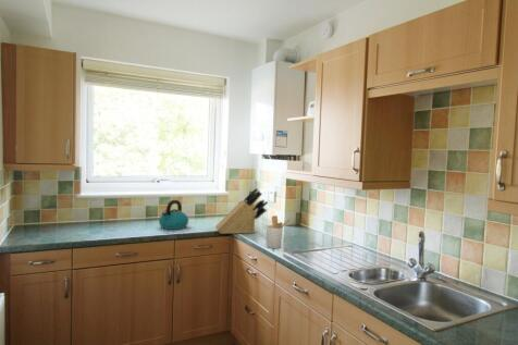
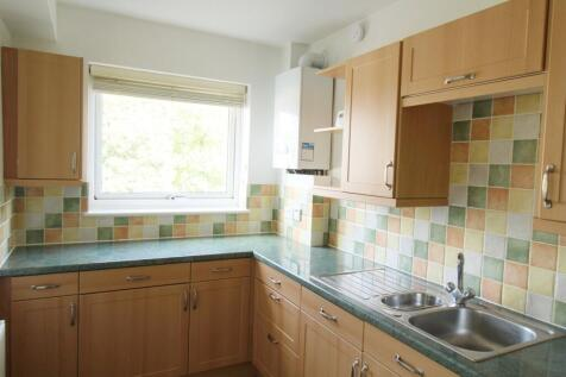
- kettle [158,199,189,231]
- knife block [214,187,269,235]
- utensil holder [266,214,292,249]
